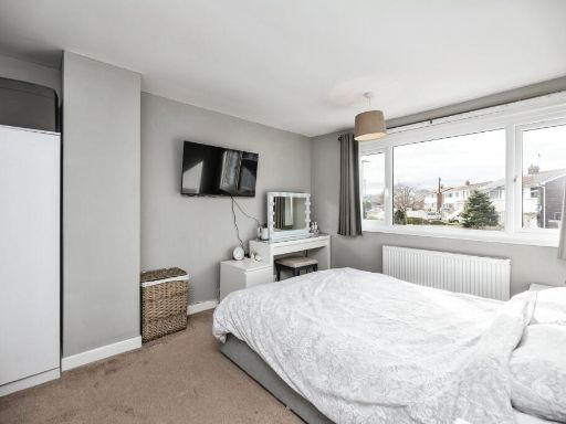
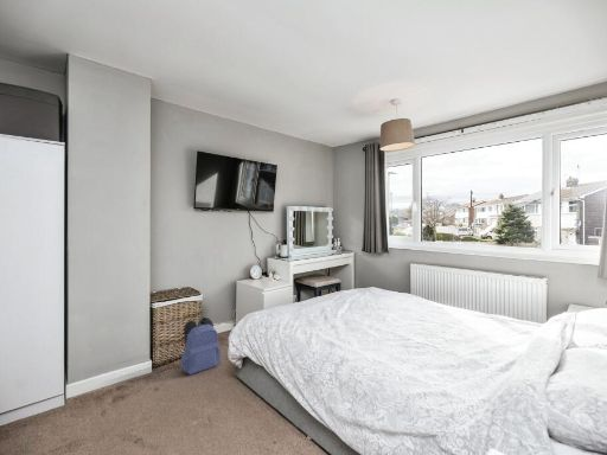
+ backpack [179,316,222,376]
